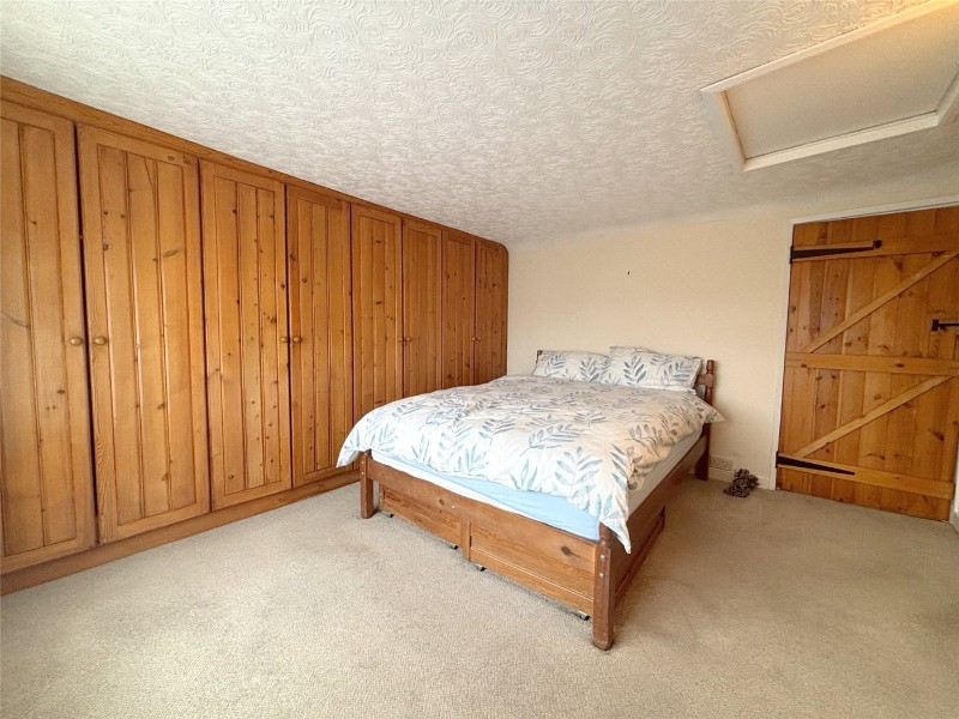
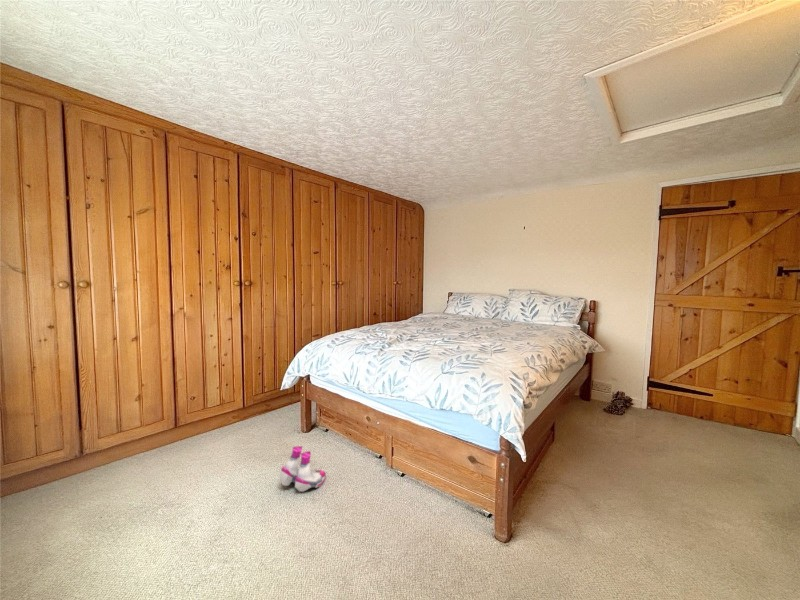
+ boots [278,445,327,493]
